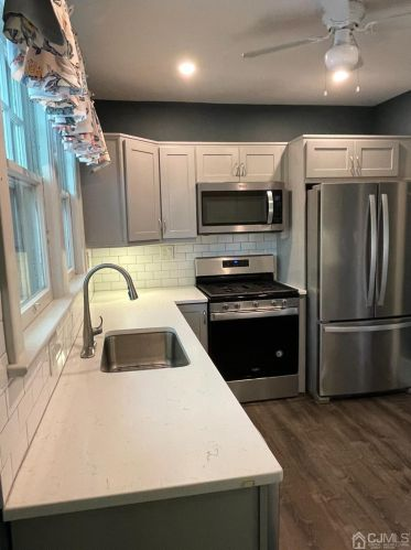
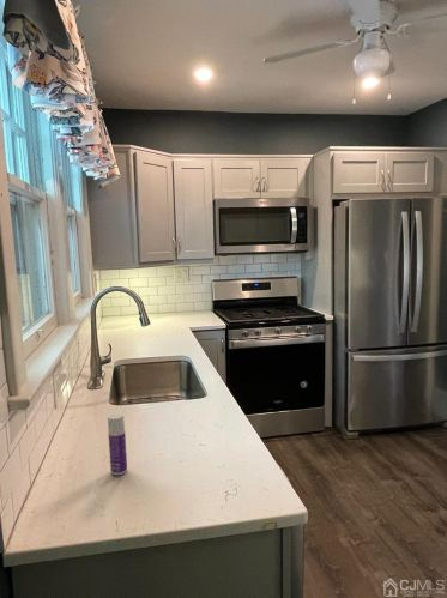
+ bottle [107,412,128,476]
